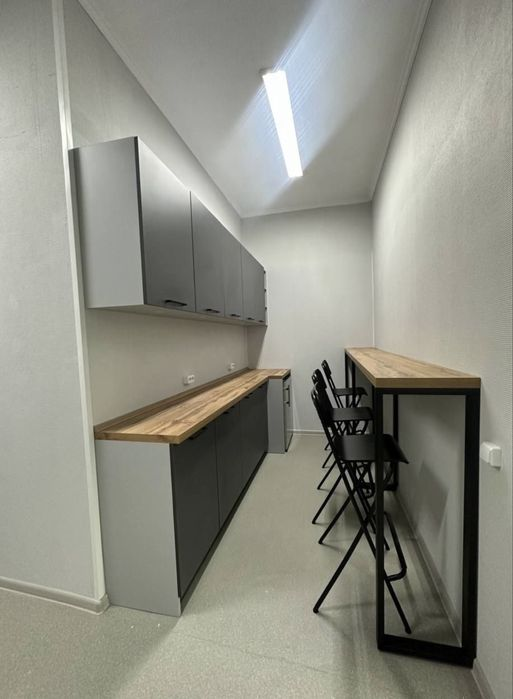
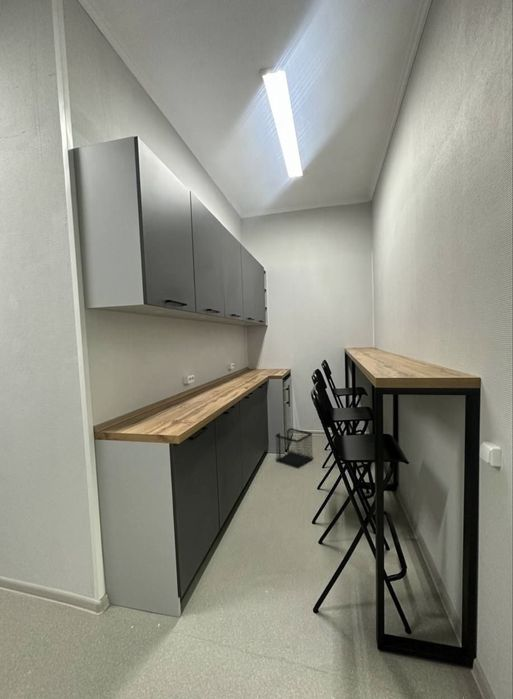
+ wastebasket [275,427,314,470]
